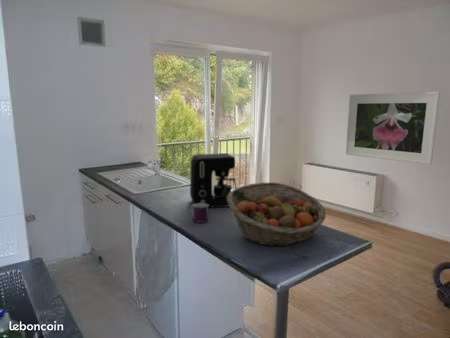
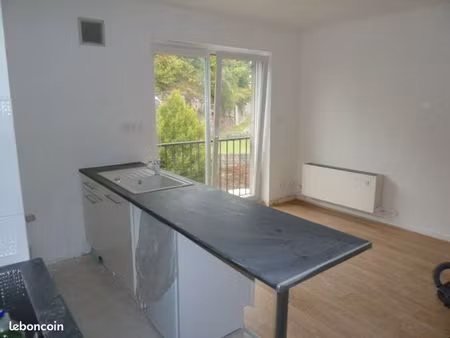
- coffee maker [189,152,237,209]
- fruit basket [227,181,327,247]
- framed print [345,91,441,165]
- mug [190,203,209,224]
